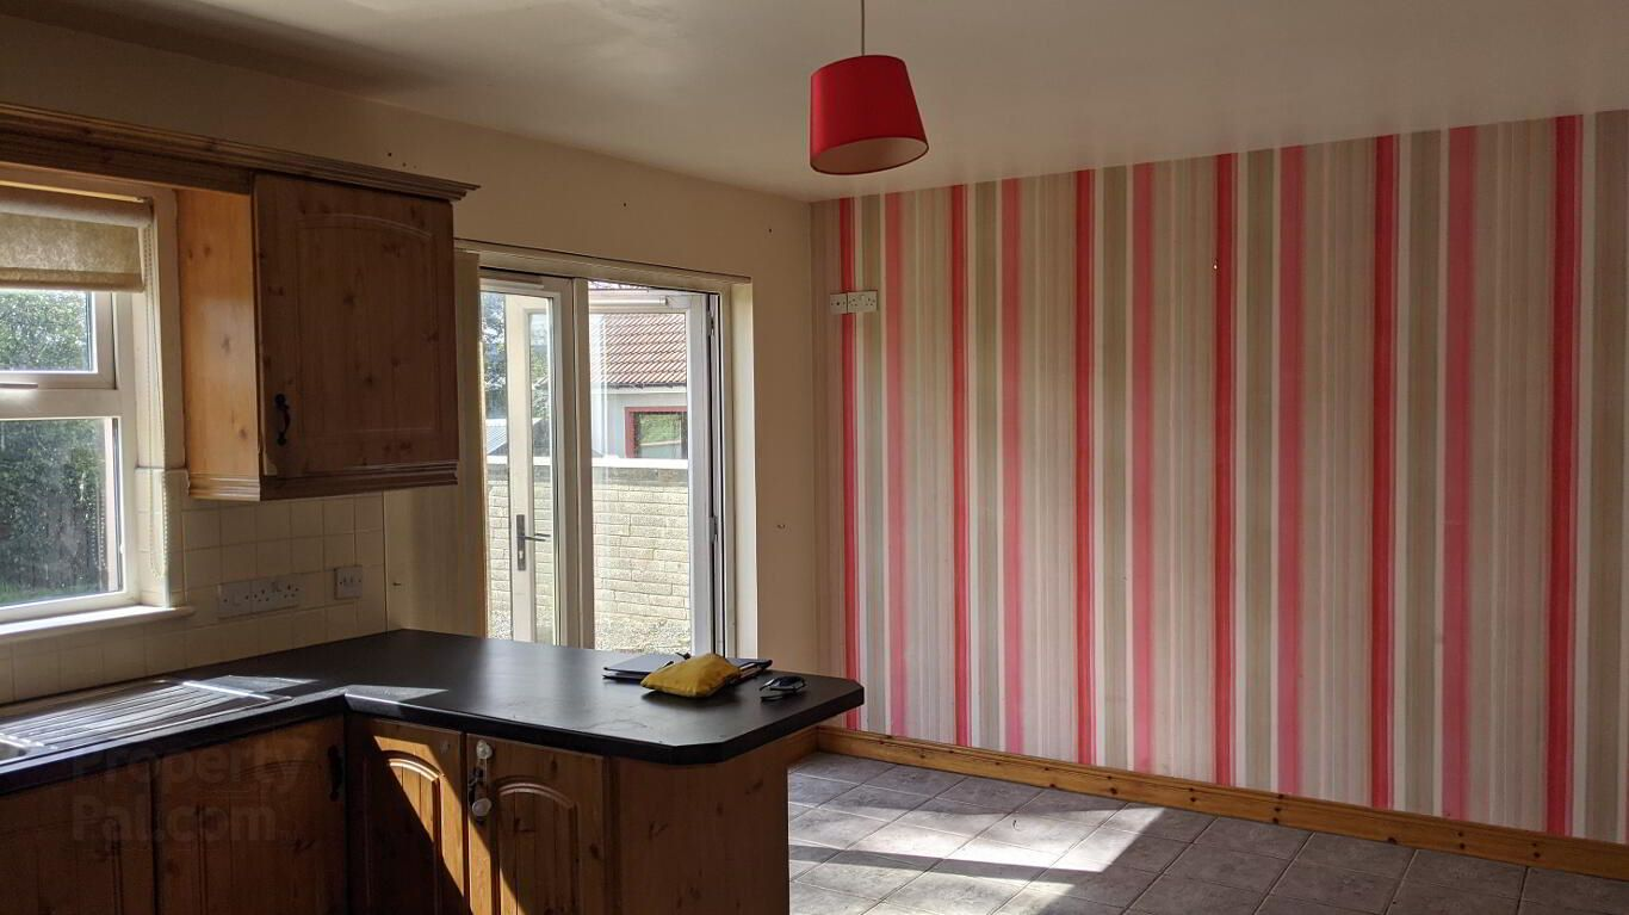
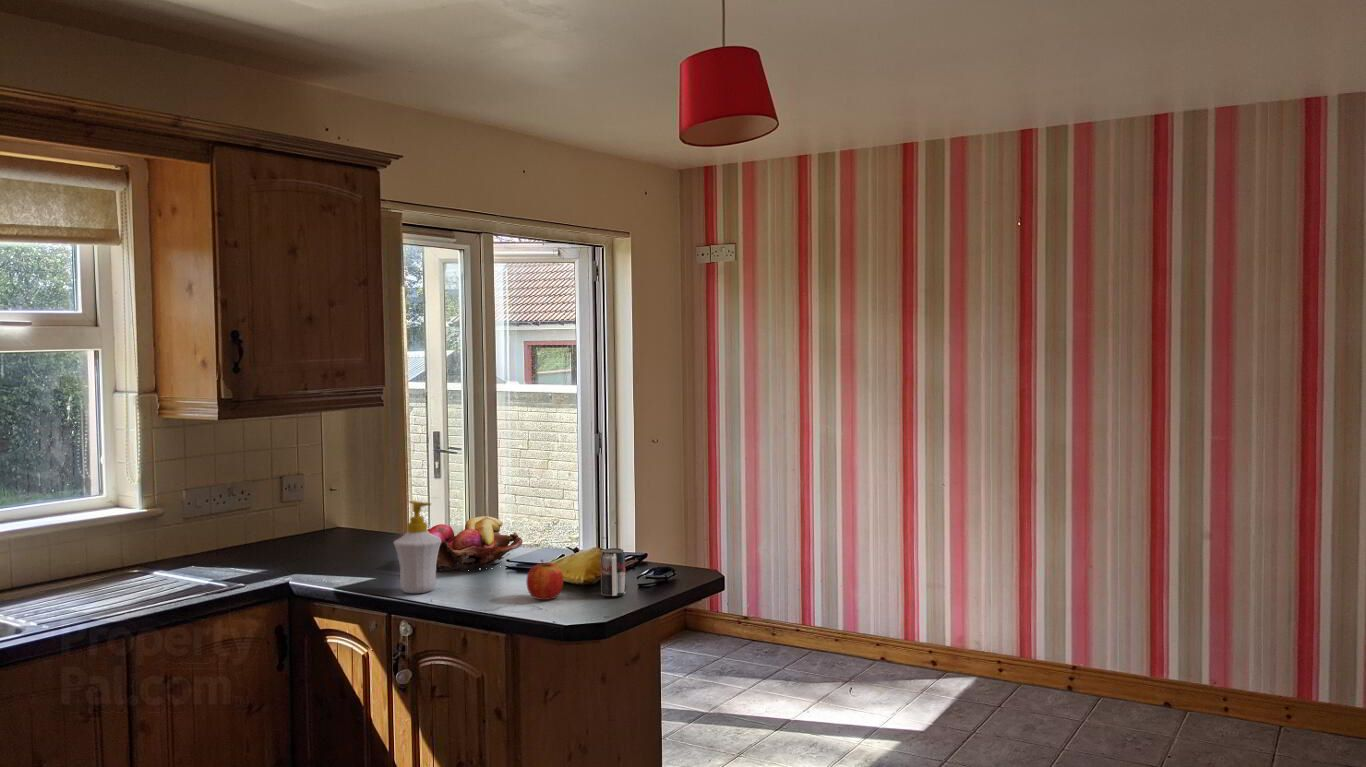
+ soap bottle [393,500,441,594]
+ fruit basket [427,515,524,572]
+ beverage can [600,547,627,598]
+ apple [525,559,564,601]
